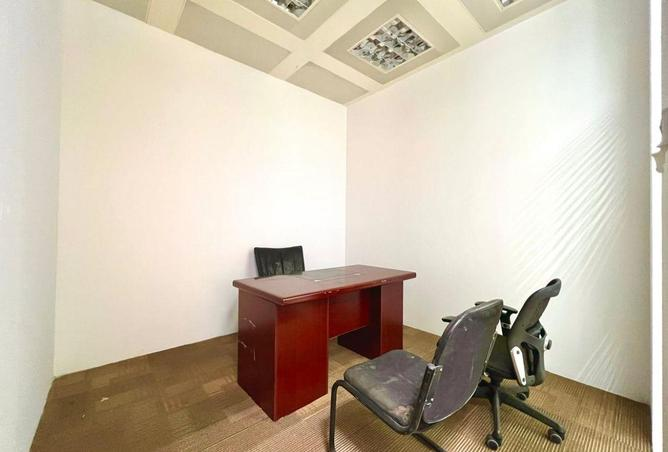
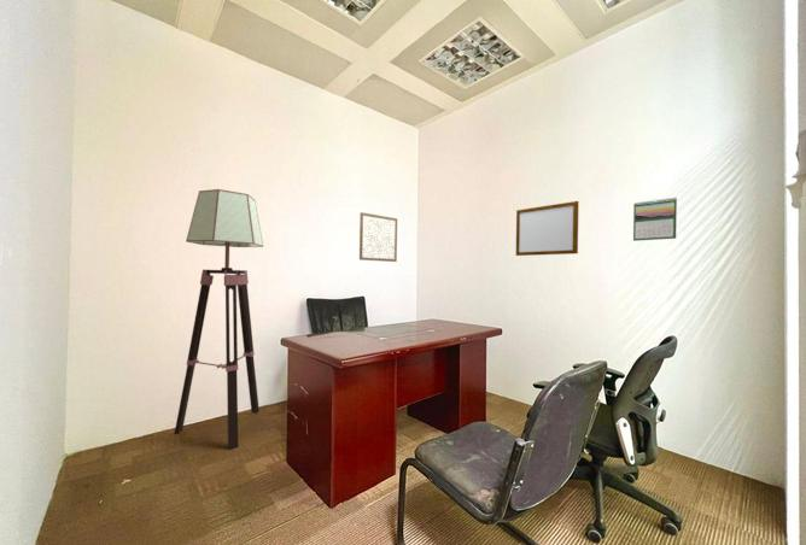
+ wall art [358,211,398,263]
+ floor lamp [173,188,264,450]
+ calendar [632,197,678,242]
+ writing board [515,200,580,257]
